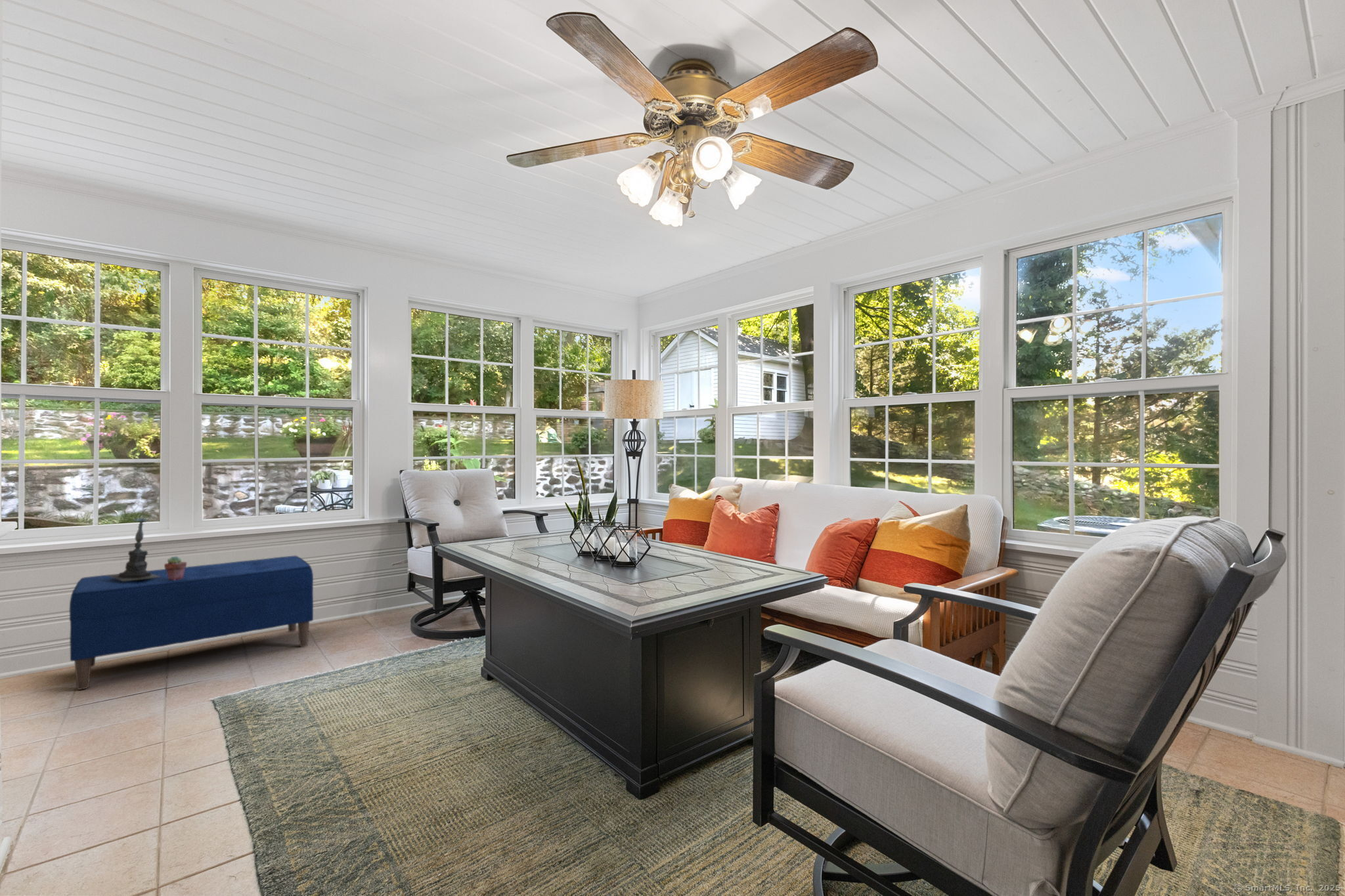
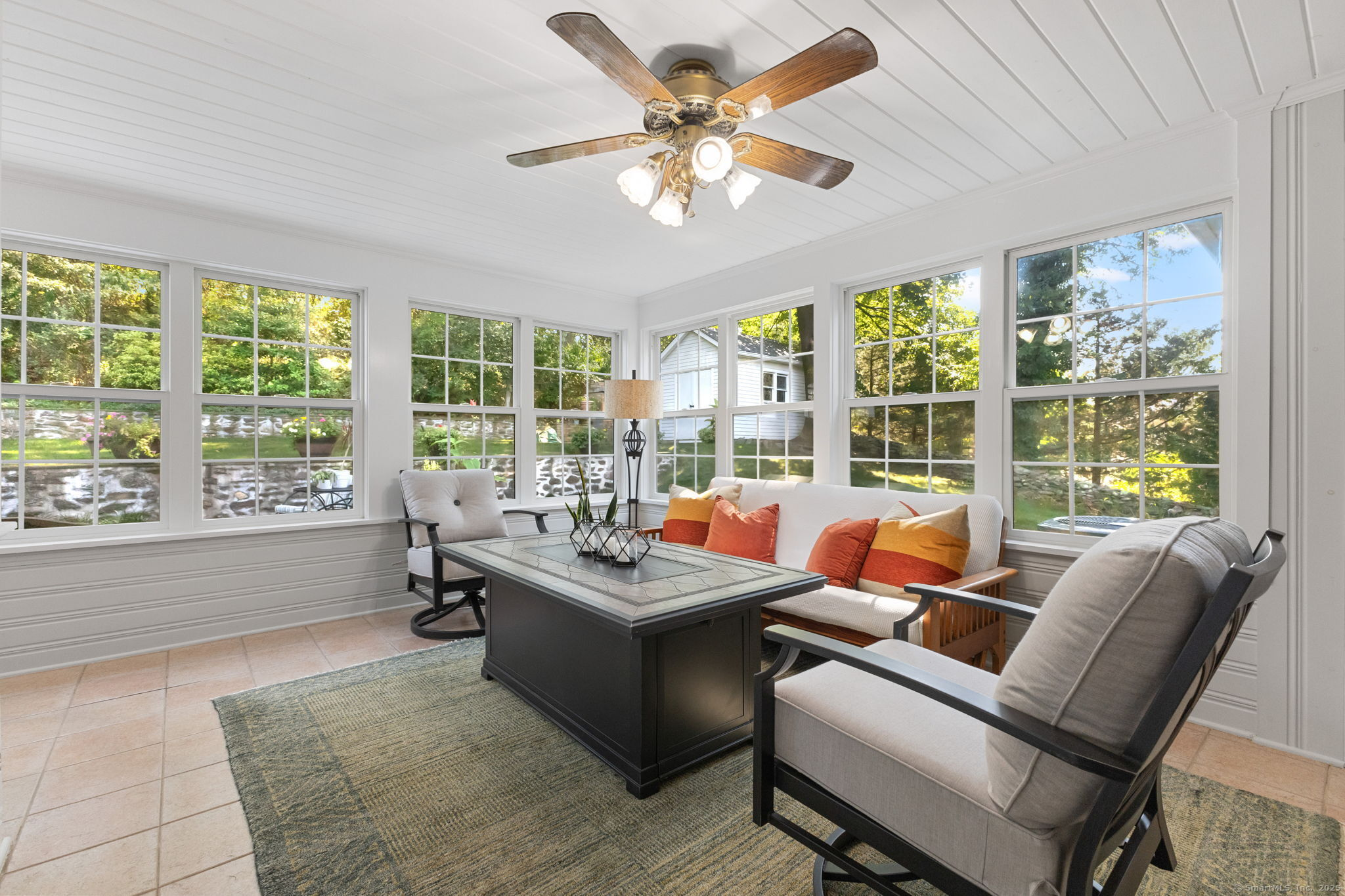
- bench [69,555,314,691]
- candle holder [105,509,160,581]
- potted succulent [164,555,187,580]
